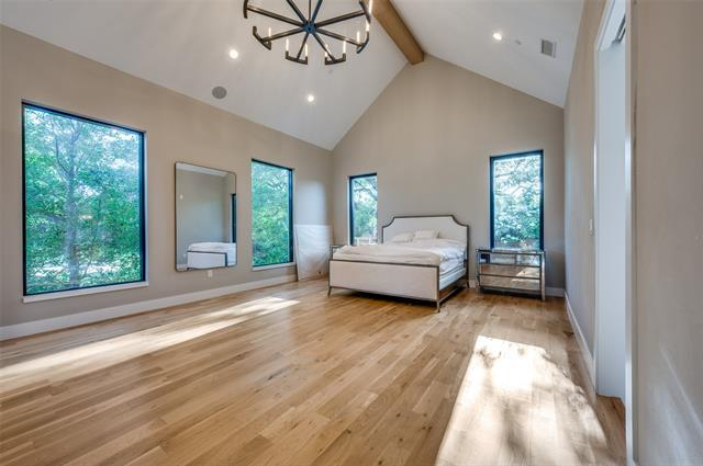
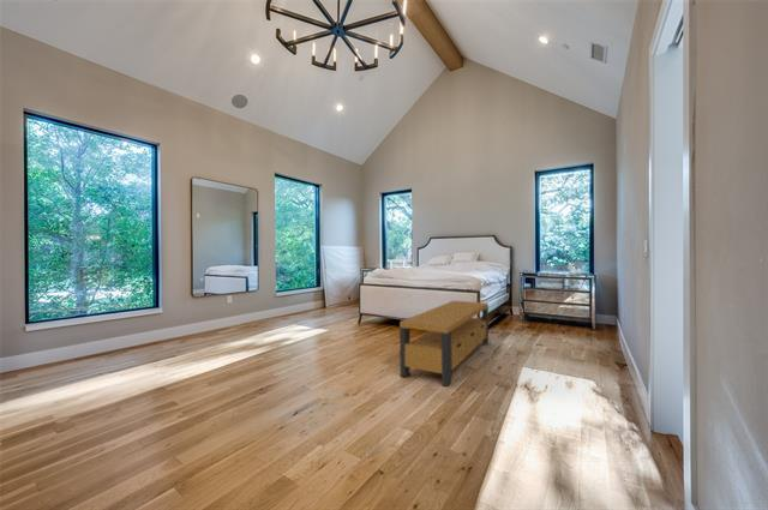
+ bench [398,300,490,388]
